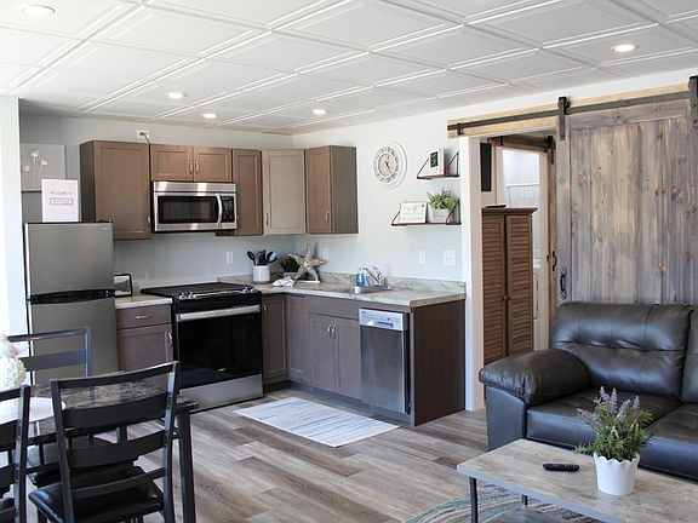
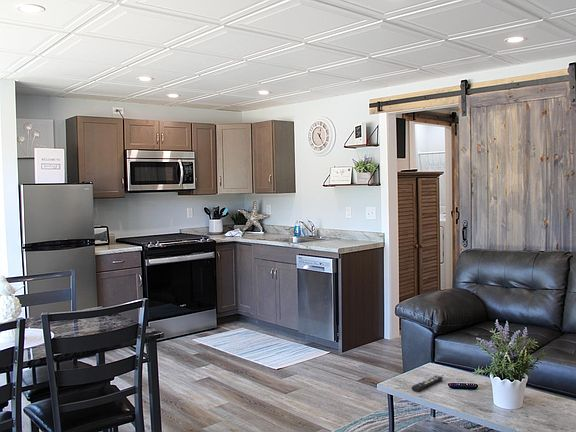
+ remote control [411,374,444,393]
